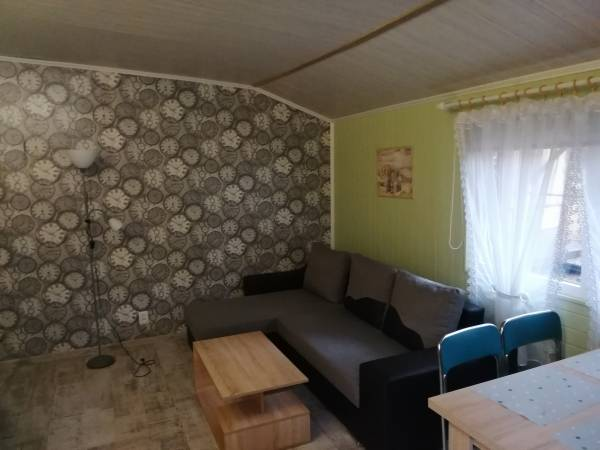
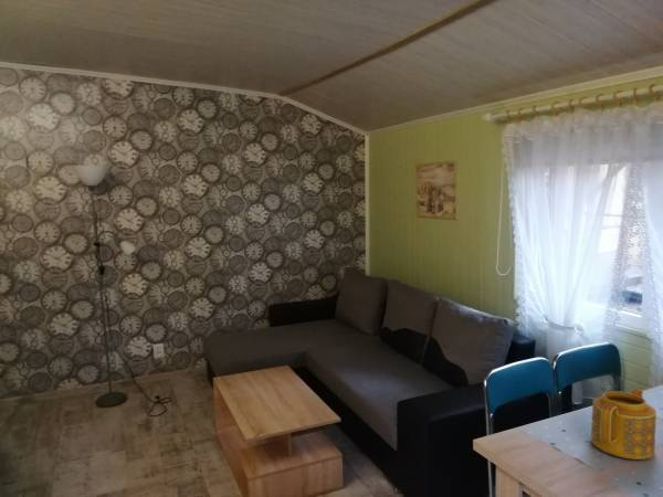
+ teapot [590,388,657,461]
